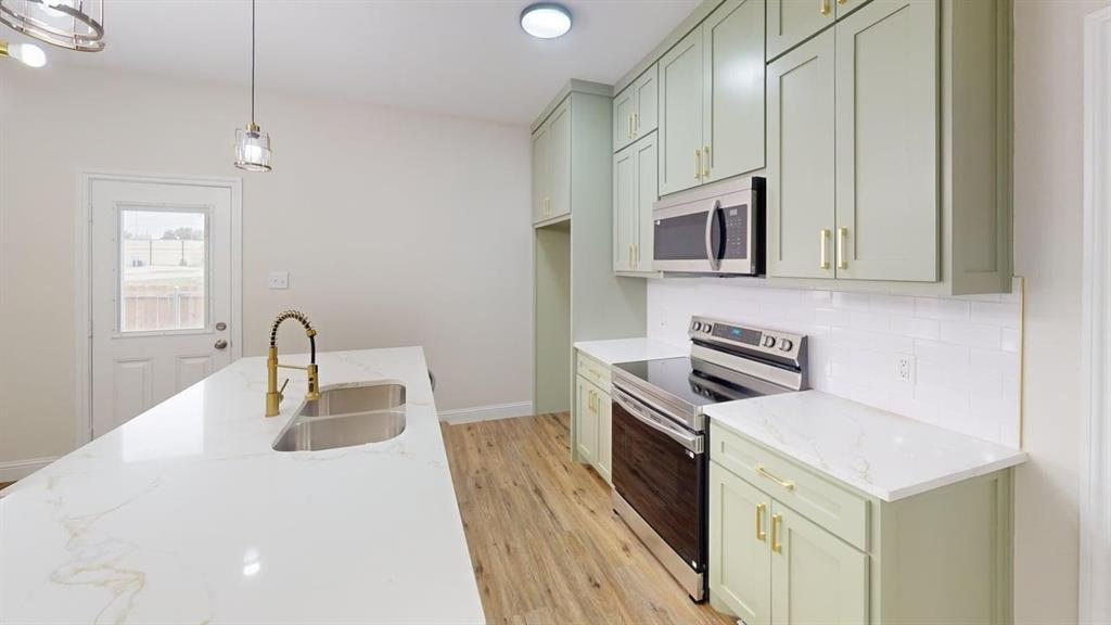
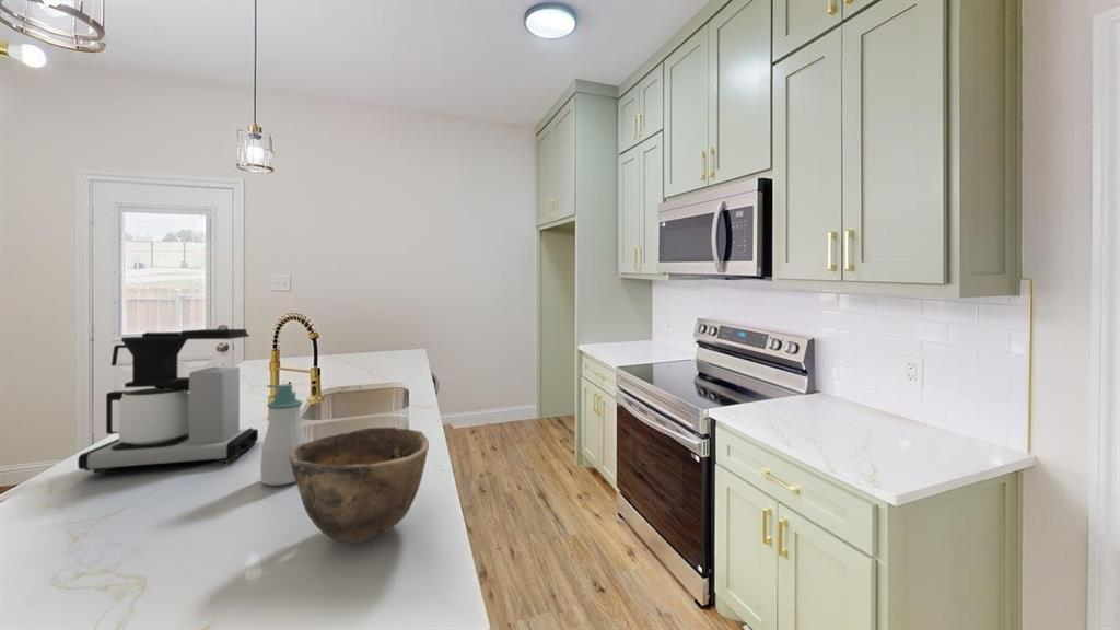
+ coffee maker [77,328,259,474]
+ bowl [289,427,430,544]
+ soap bottle [260,383,308,487]
